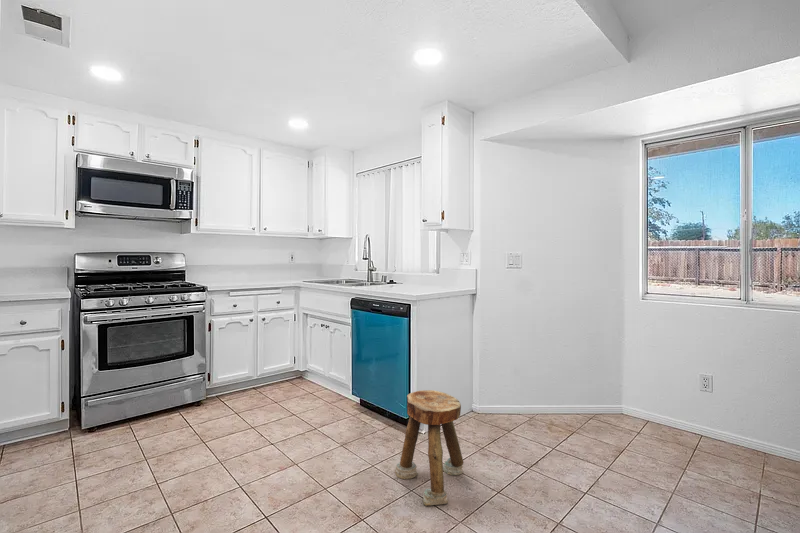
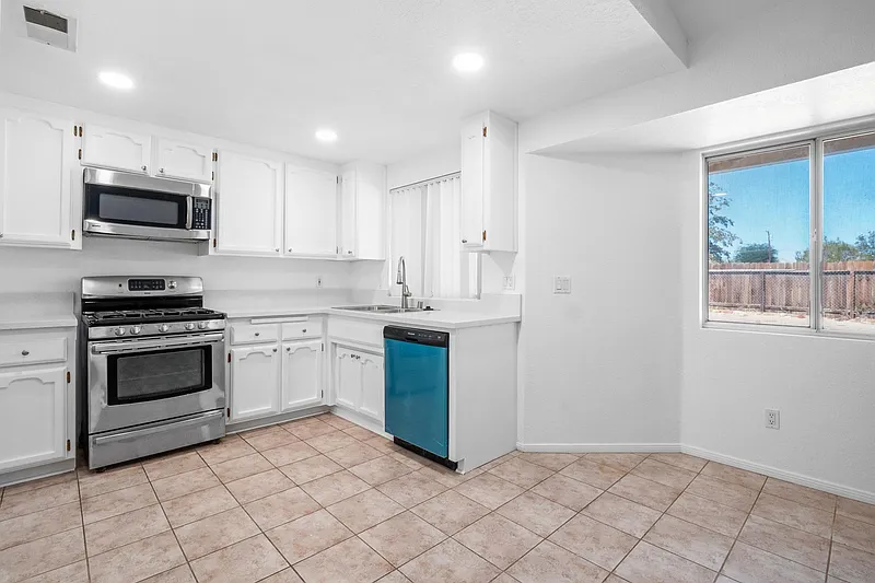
- stool [394,389,464,506]
